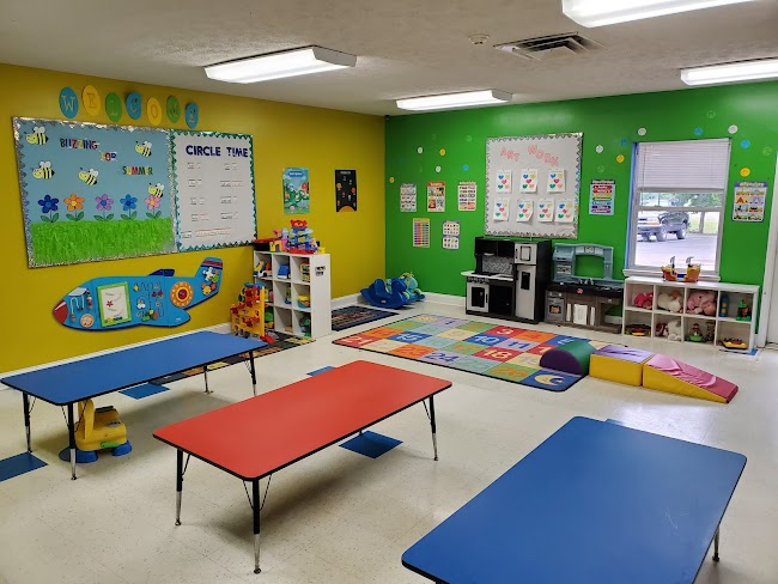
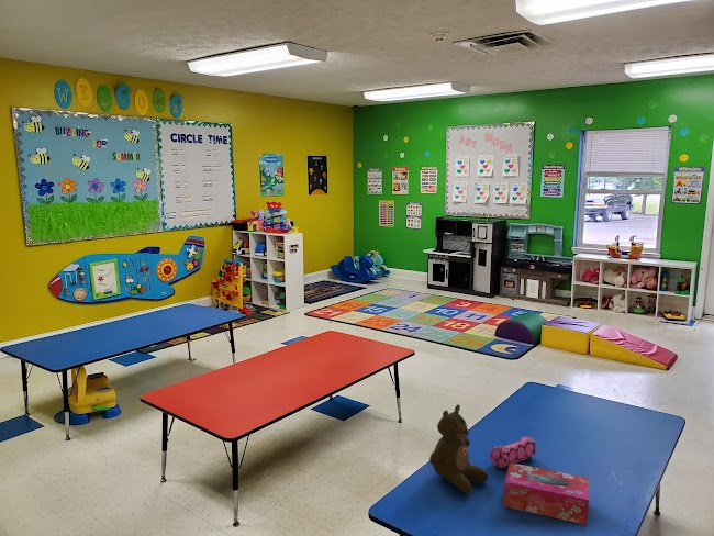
+ tissue box [503,462,590,526]
+ teddy bear [428,403,489,494]
+ pencil case [489,436,537,469]
